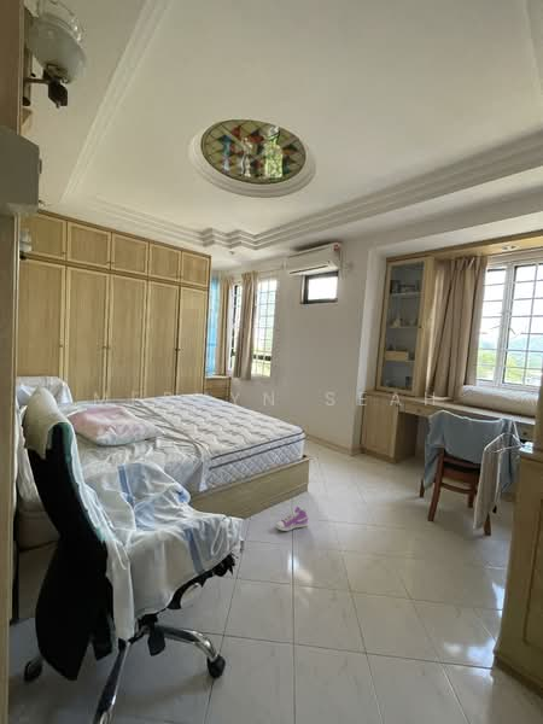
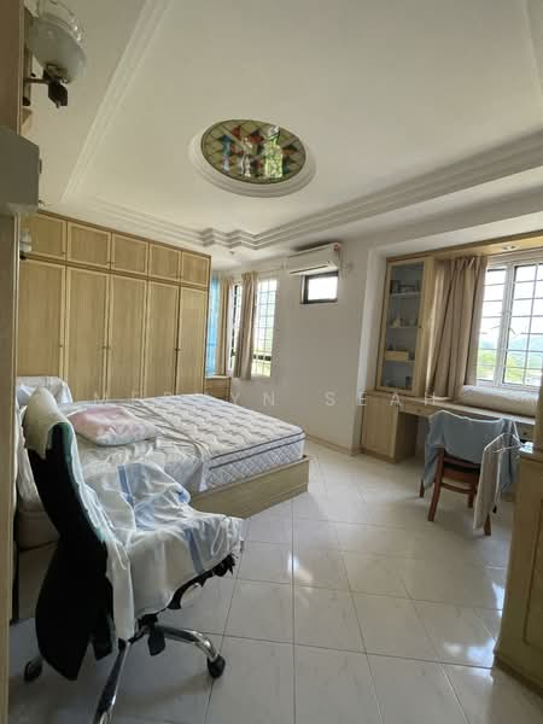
- sneaker [275,506,309,532]
